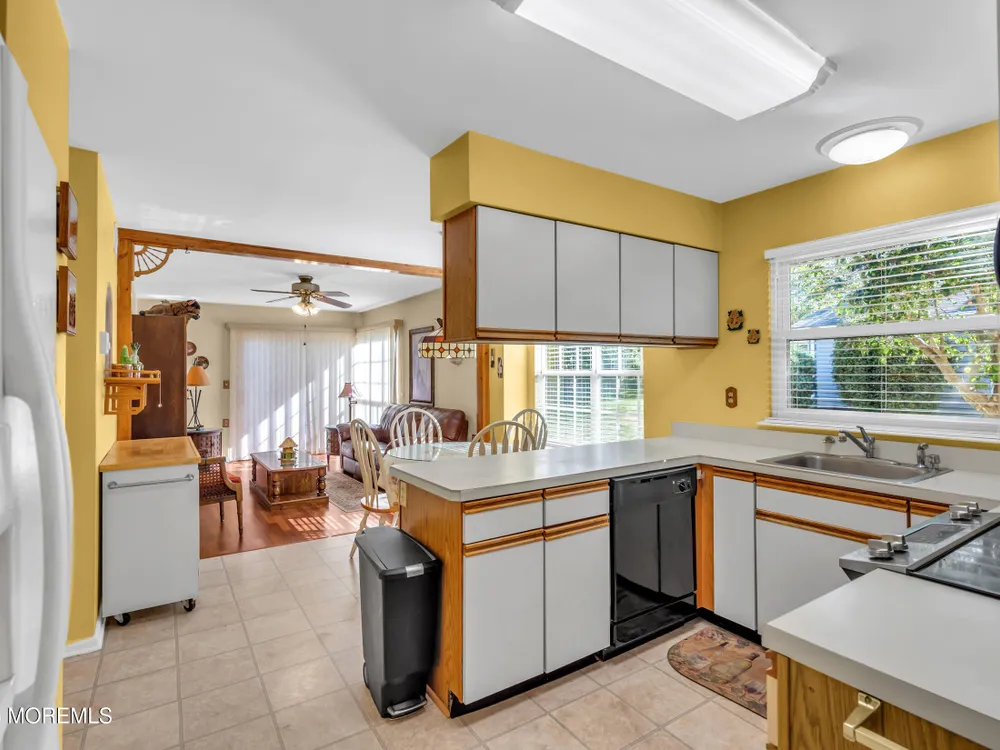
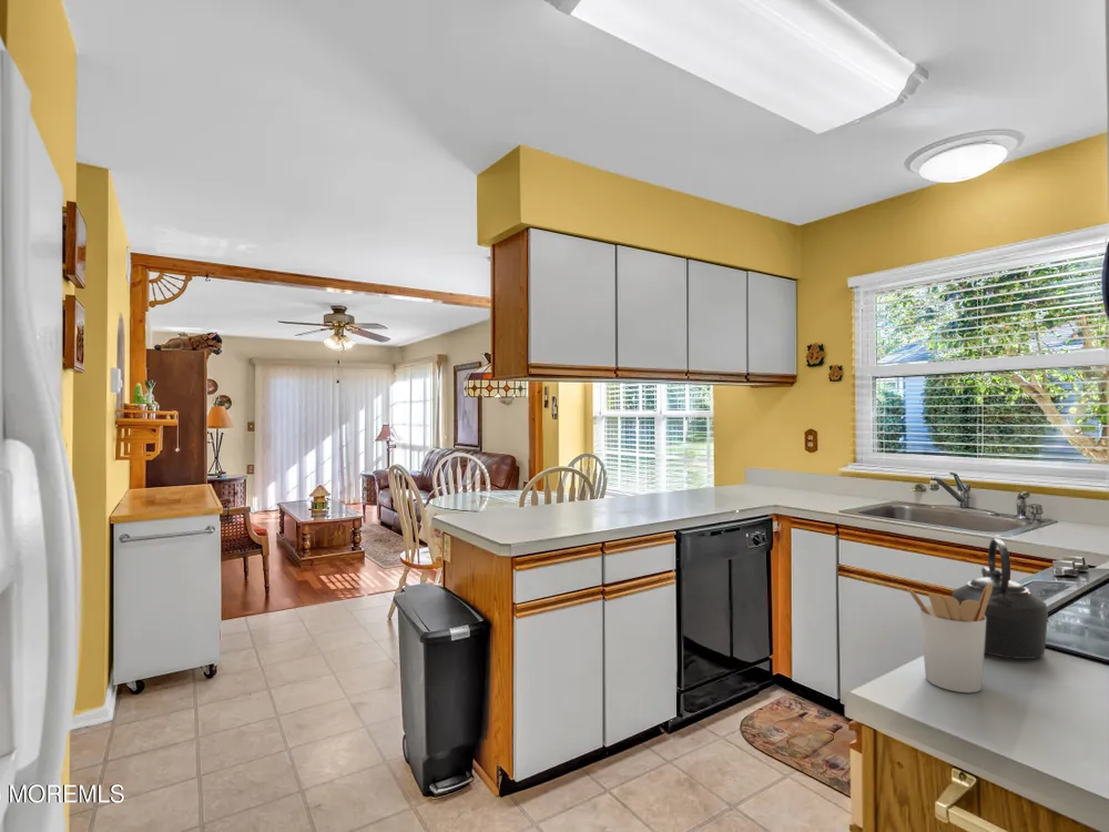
+ kettle [950,538,1049,660]
+ utensil holder [906,584,993,693]
